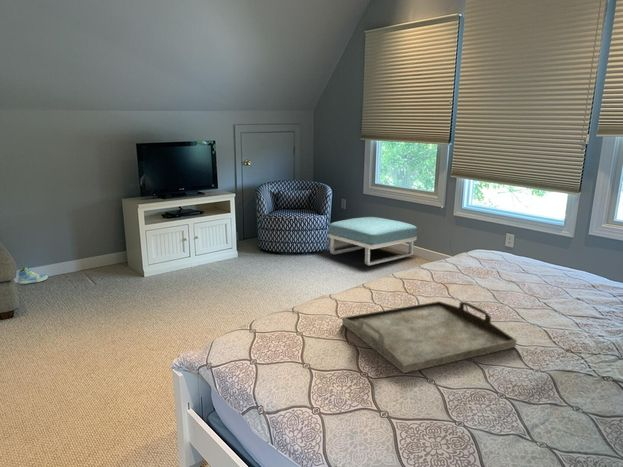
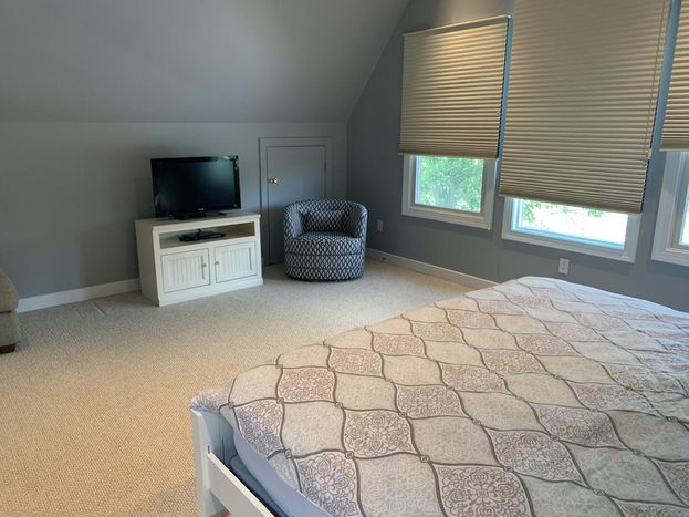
- footstool [327,216,418,266]
- serving tray [341,300,518,374]
- sneaker [17,266,49,285]
